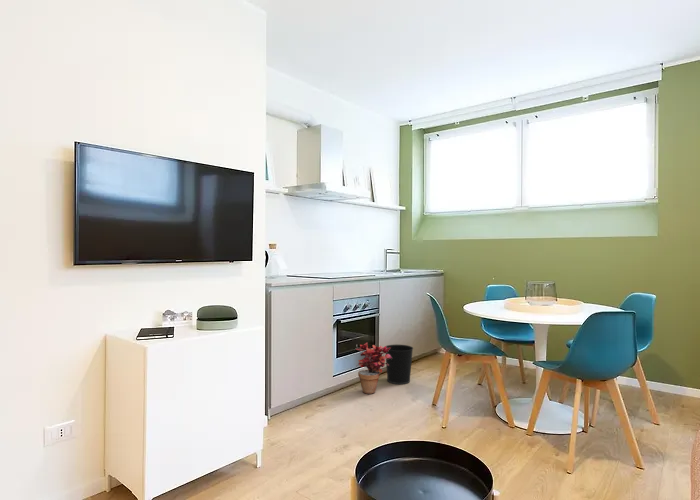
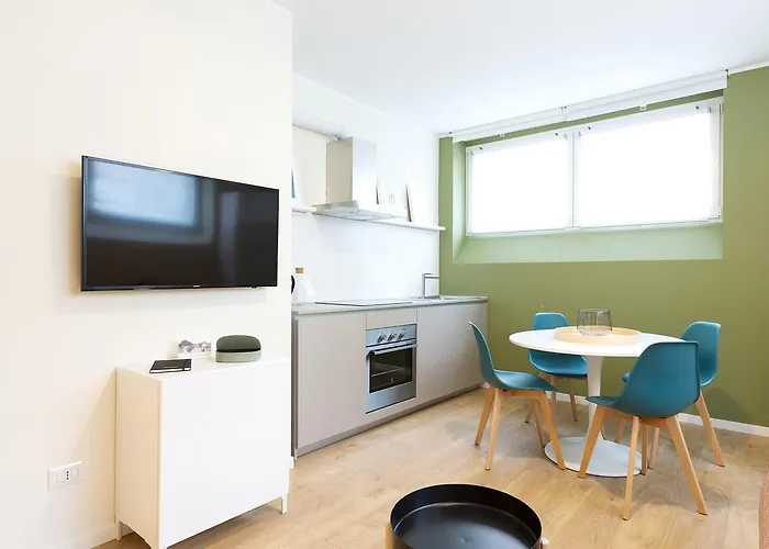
- potted plant [355,342,392,395]
- wastebasket [385,344,414,385]
